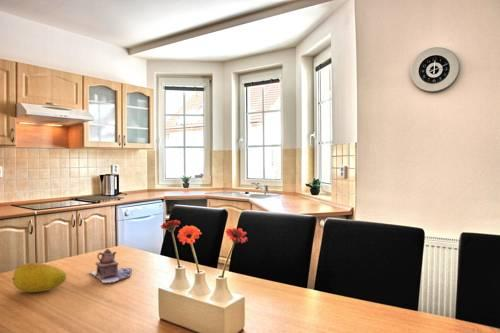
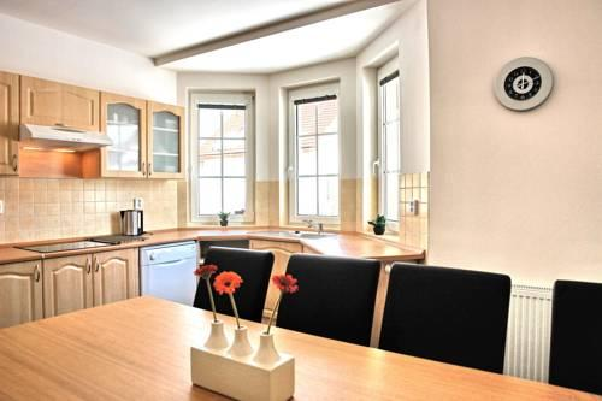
- fruit [11,262,67,293]
- teapot [89,248,133,284]
